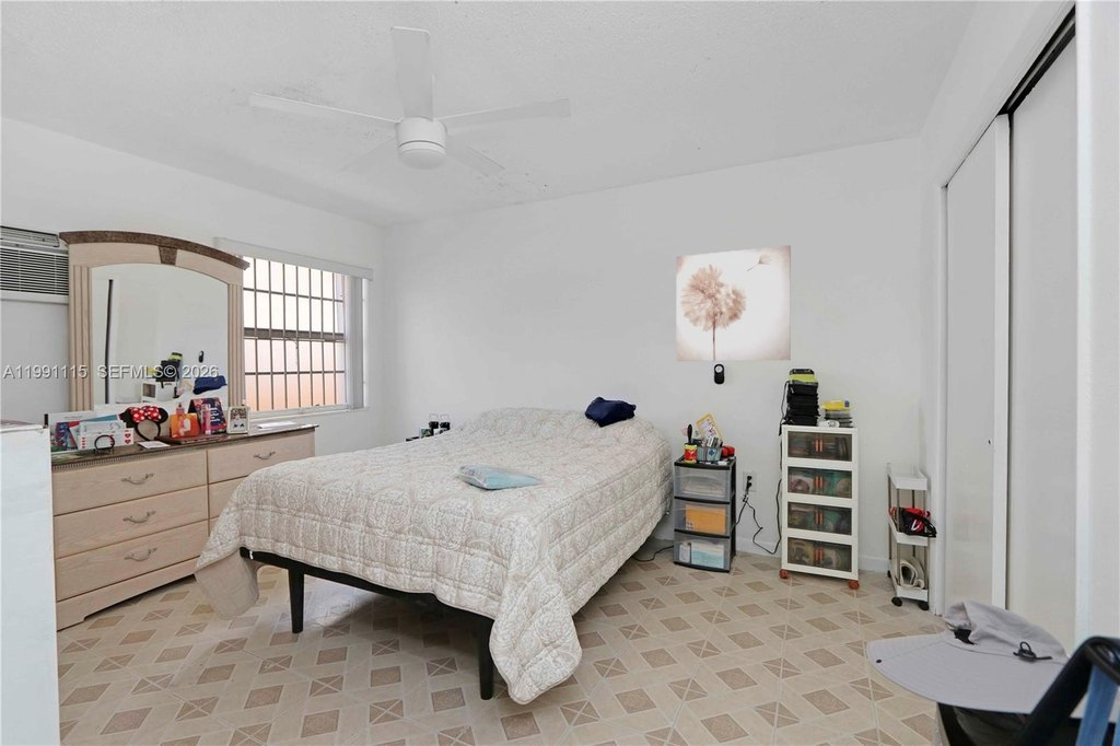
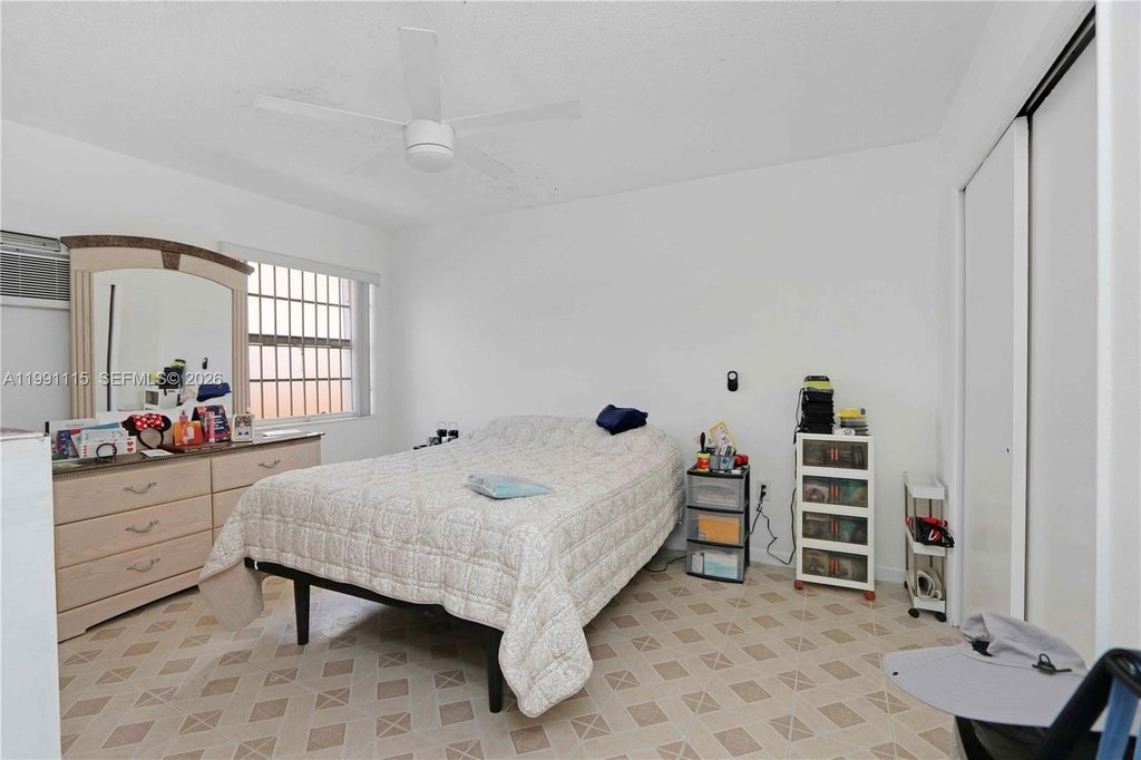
- wall art [675,245,792,362]
